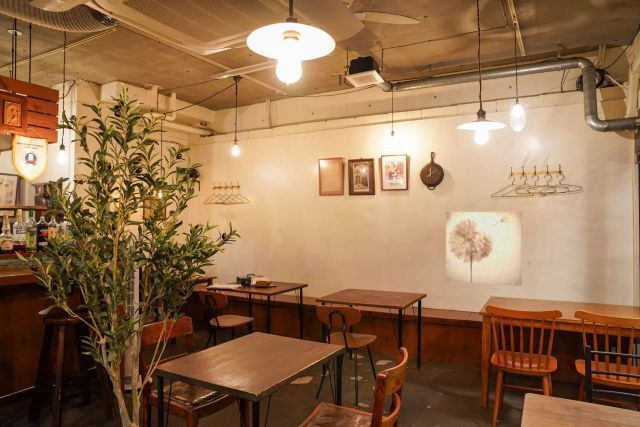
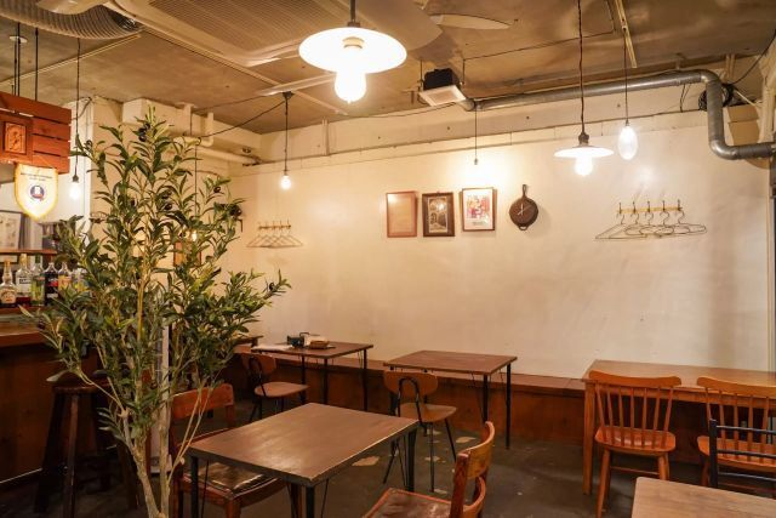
- wall art [445,211,523,287]
